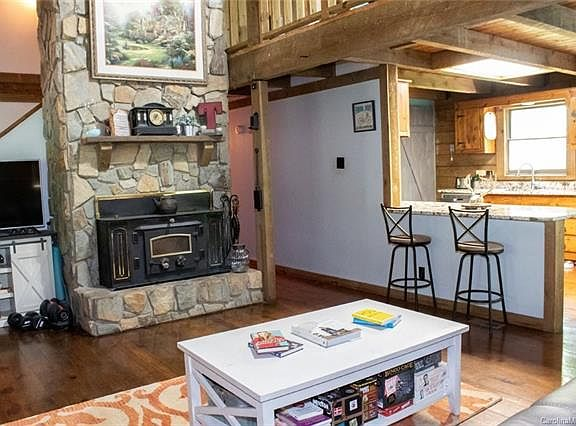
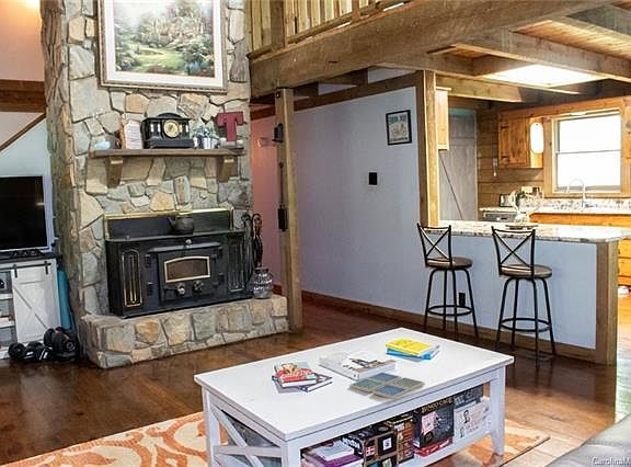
+ drink coaster [348,372,426,400]
